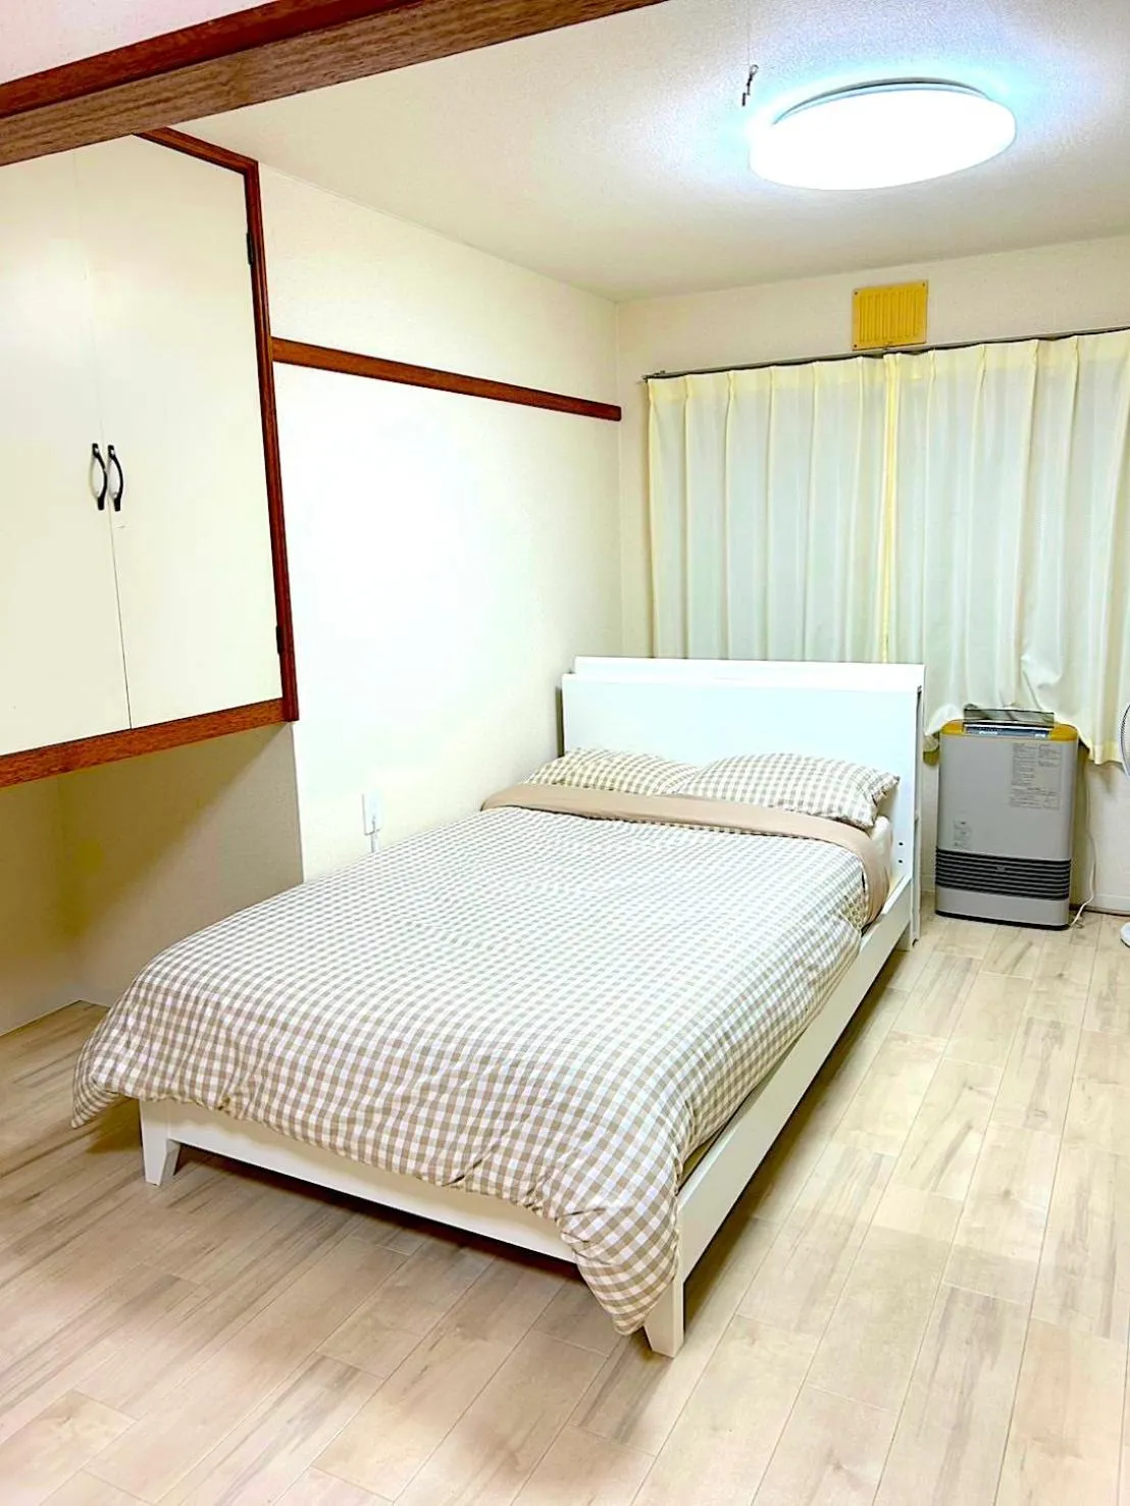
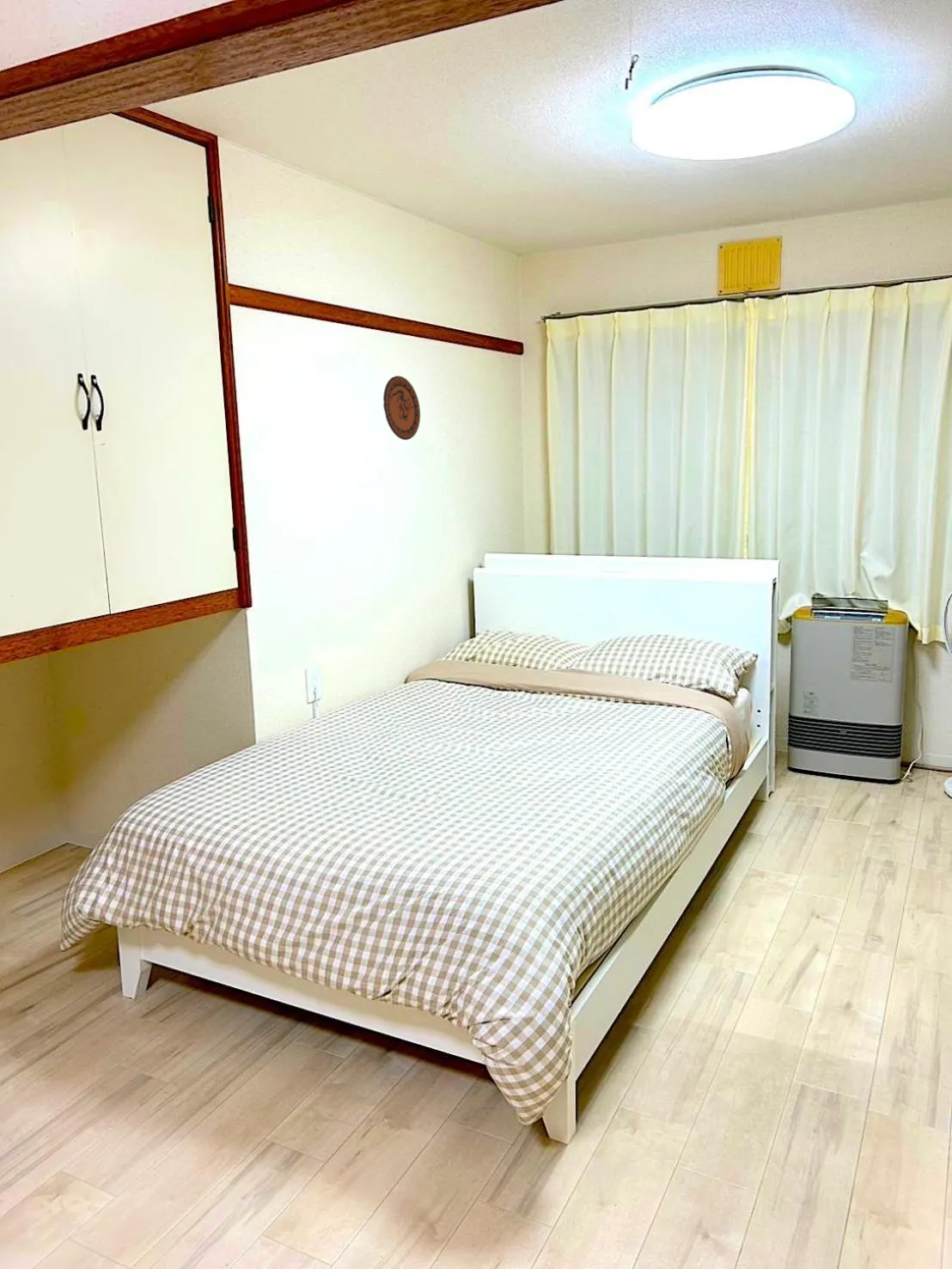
+ decorative plate [382,375,421,441]
